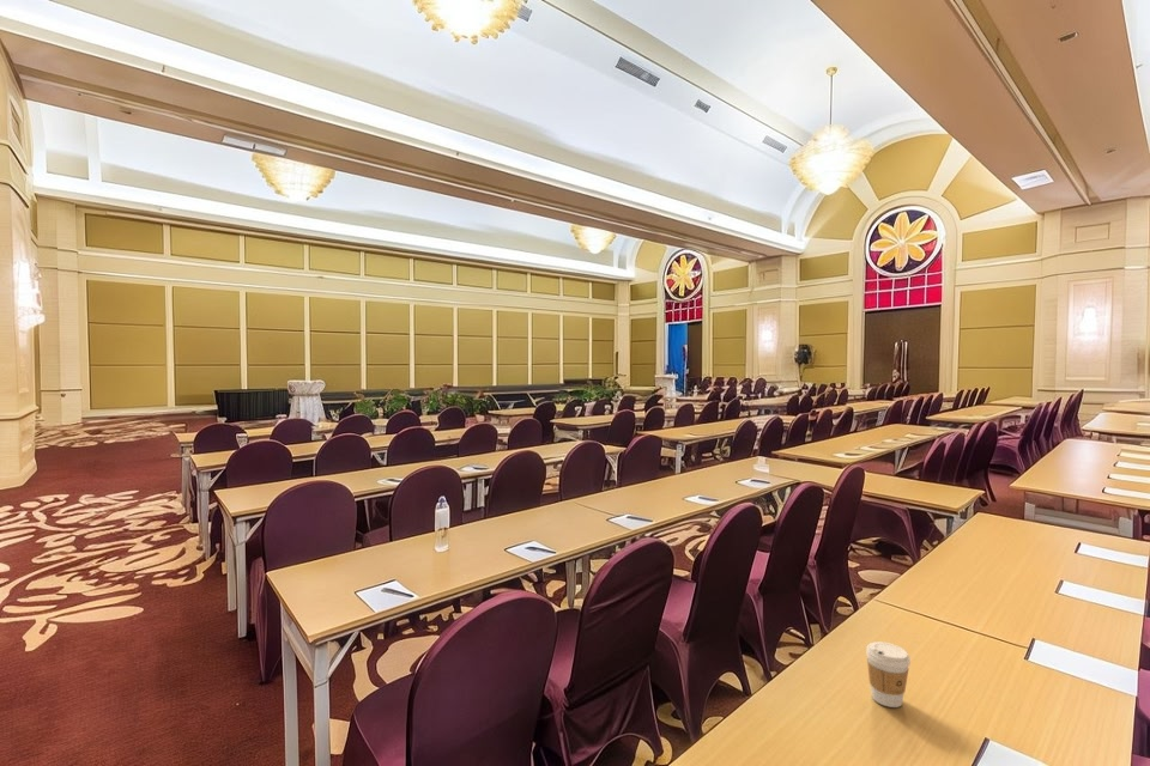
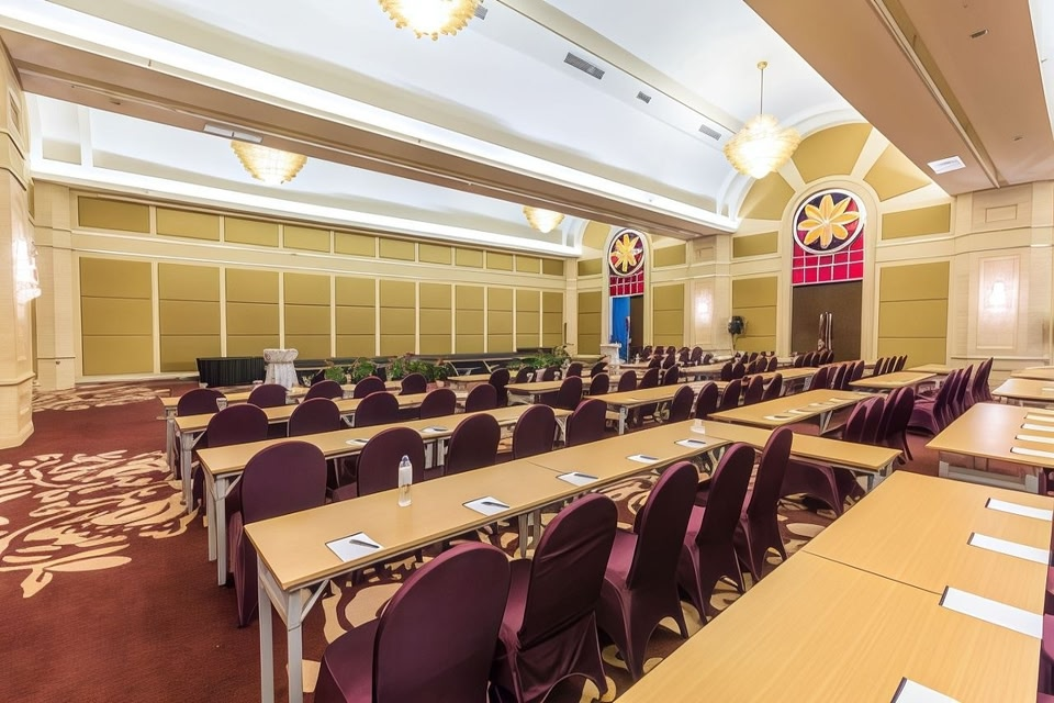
- coffee cup [865,640,912,709]
